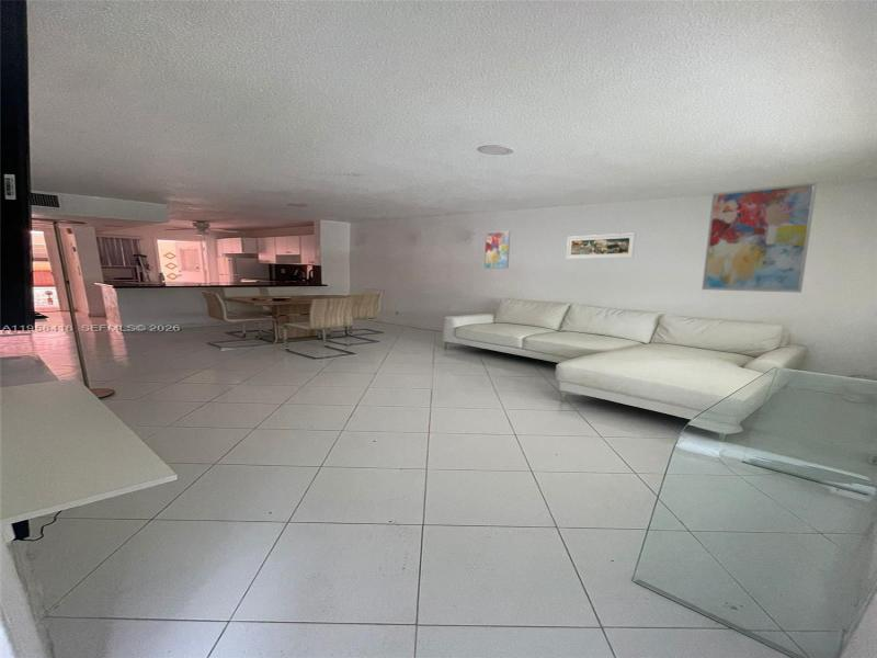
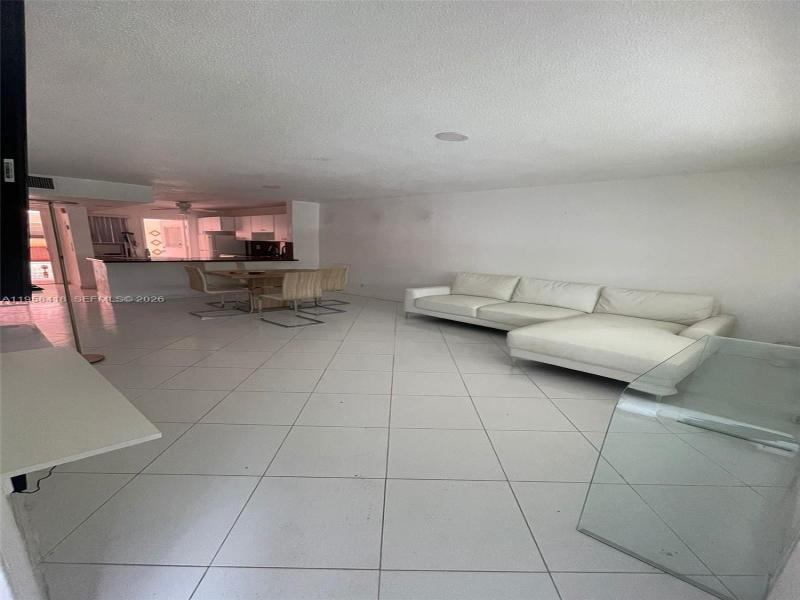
- wall art [701,181,818,294]
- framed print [566,231,636,260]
- wall art [483,230,511,270]
